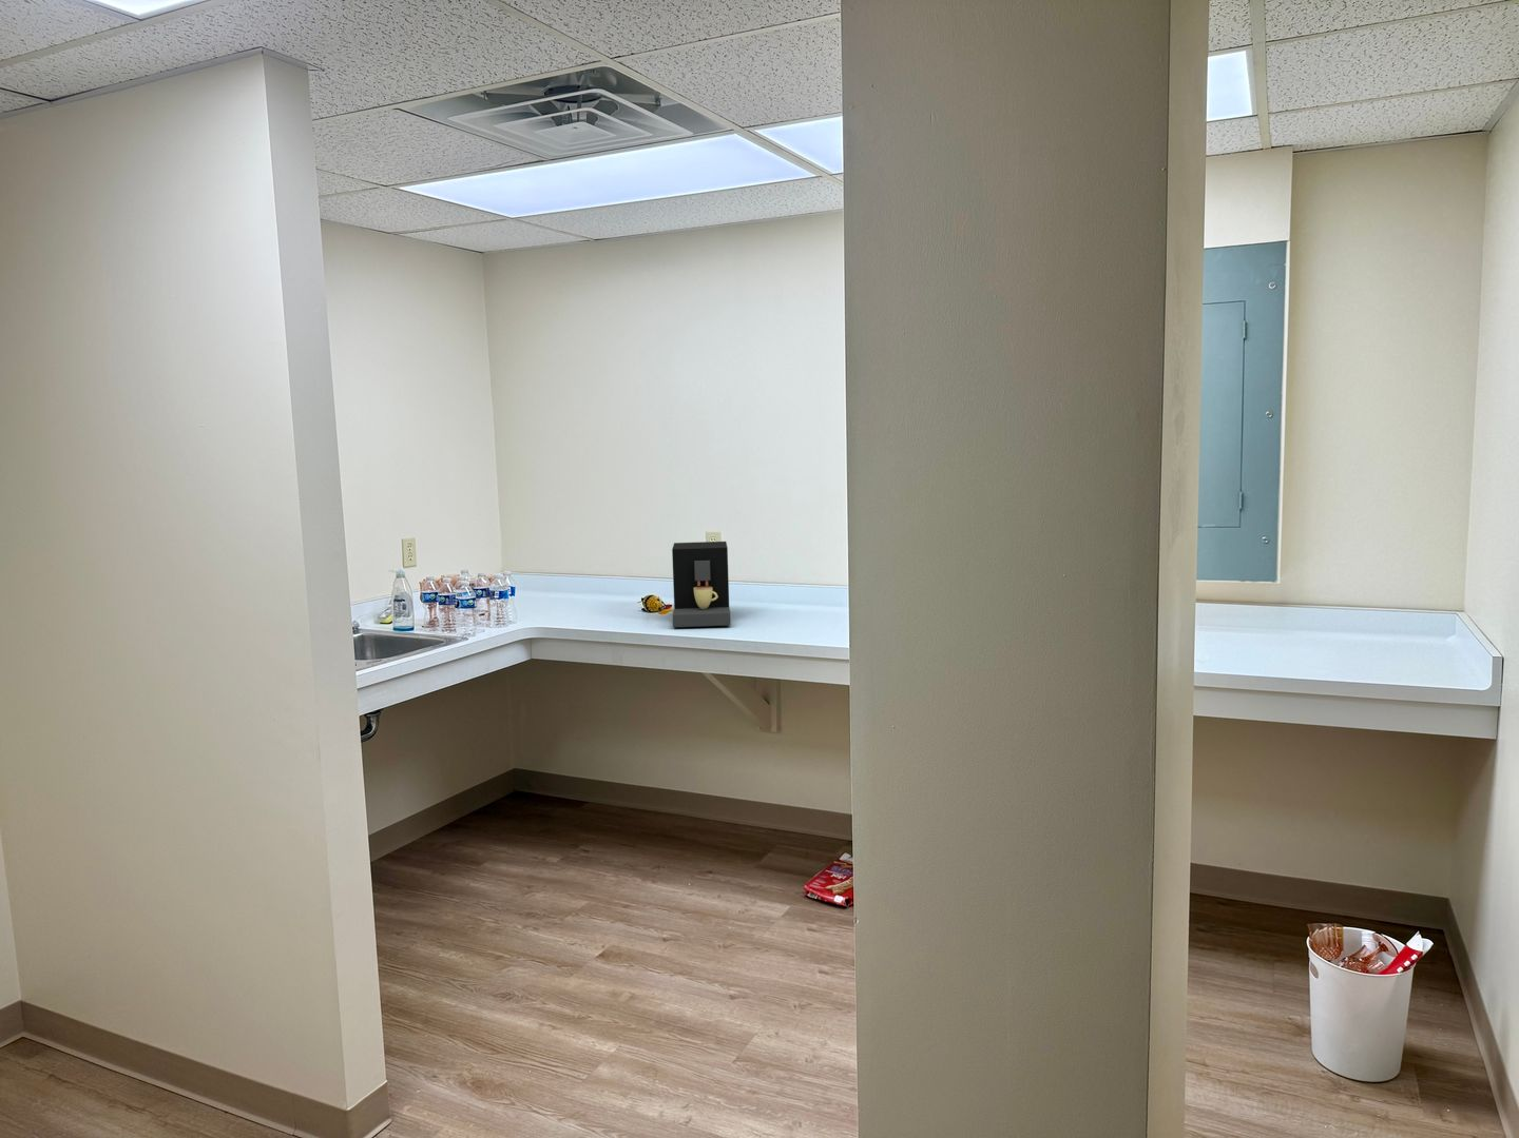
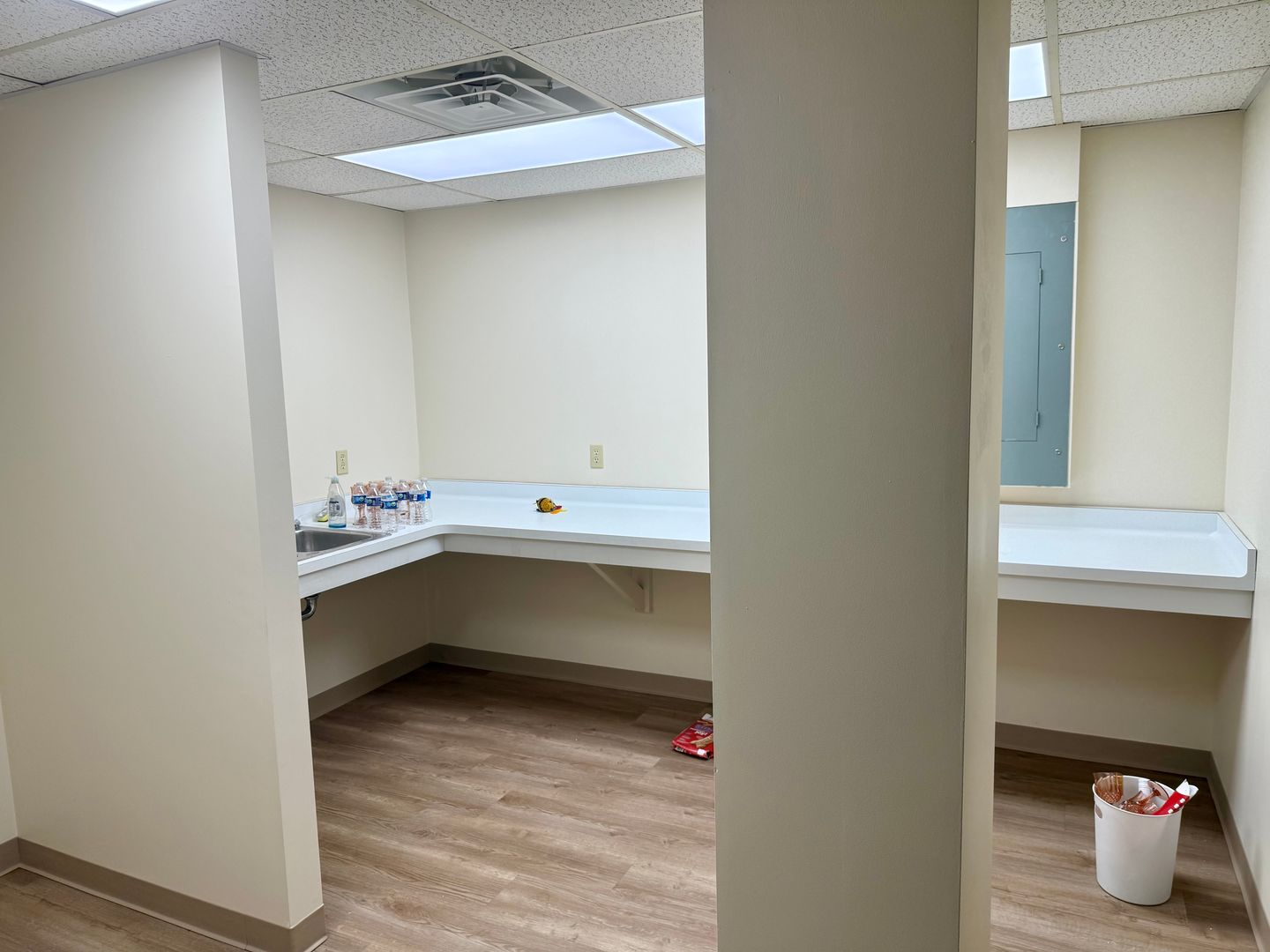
- coffee maker [671,540,732,628]
